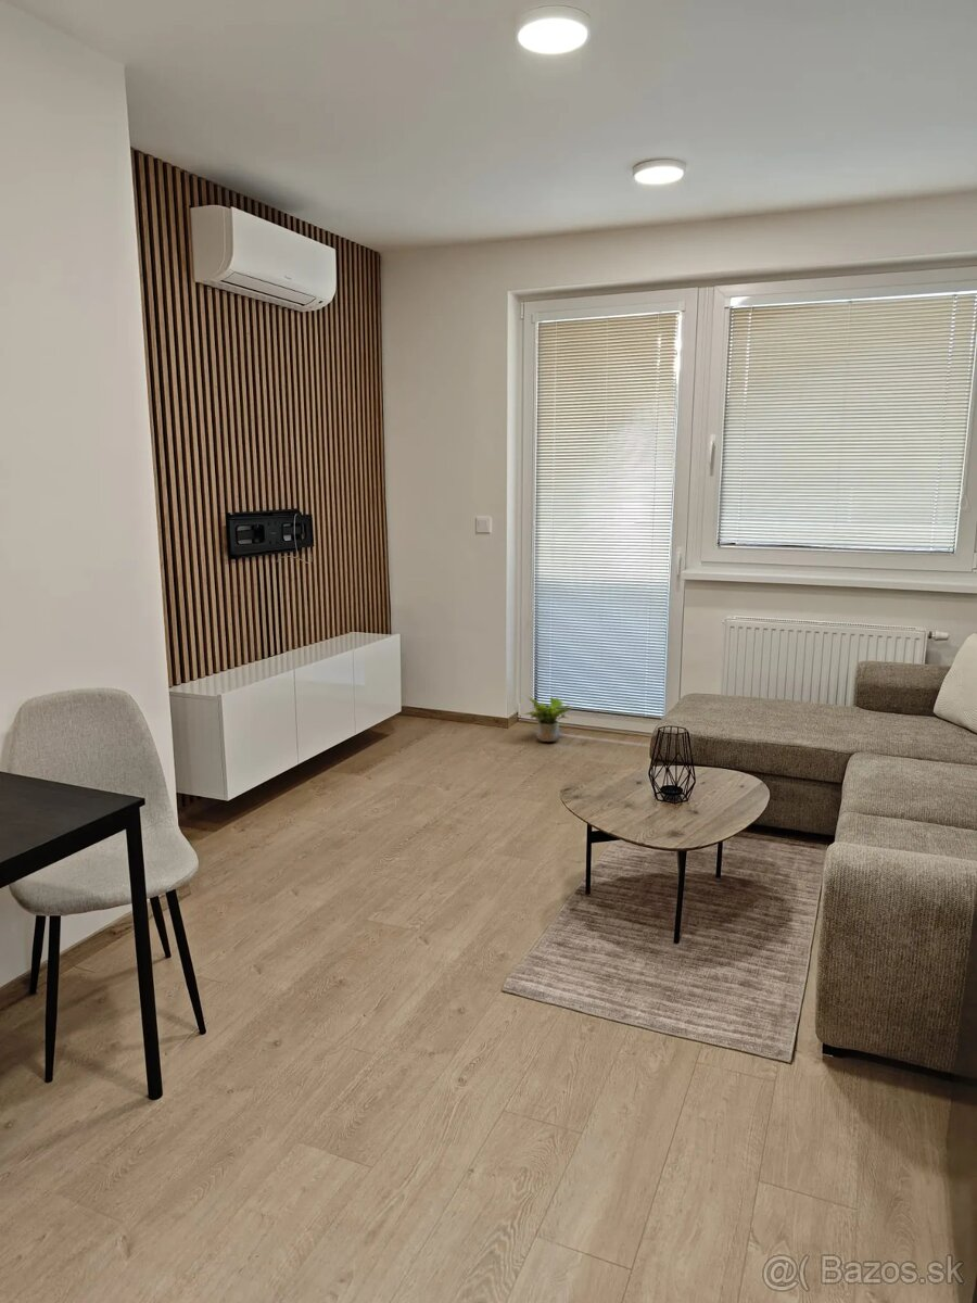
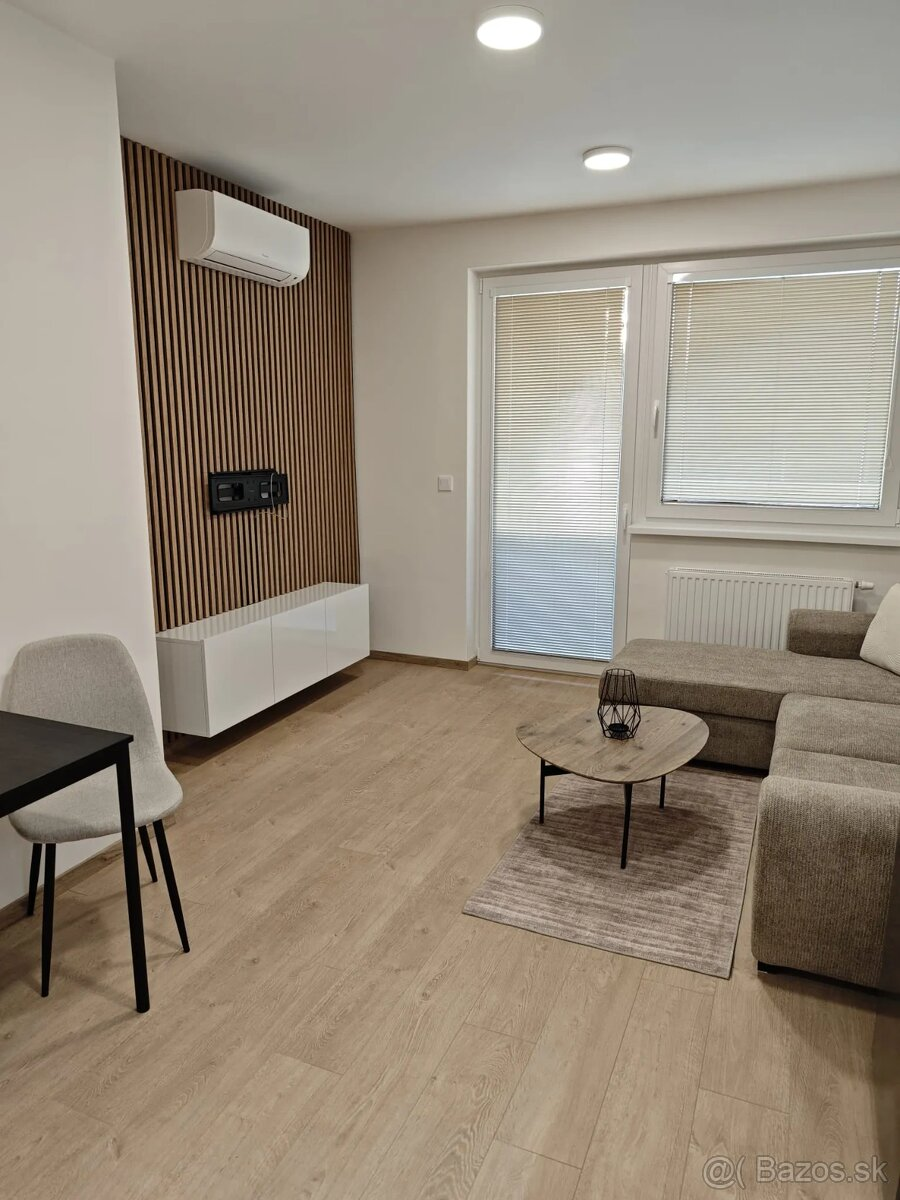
- potted plant [523,696,574,743]
